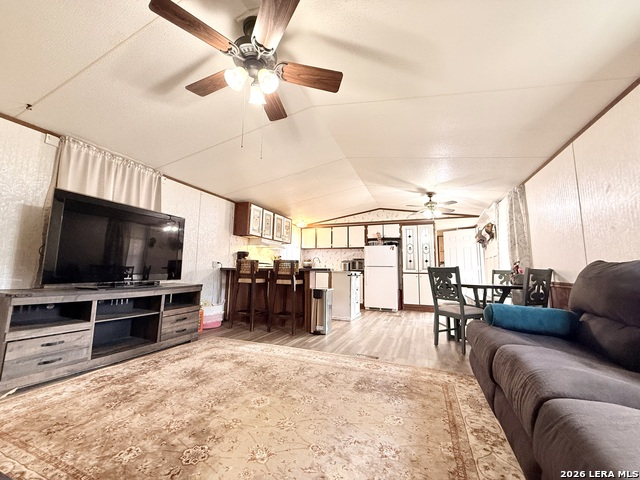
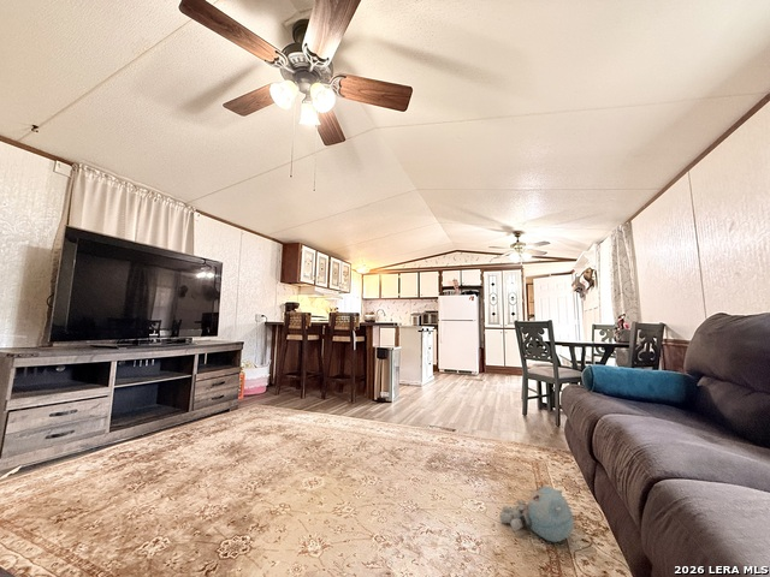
+ plush toy [498,484,575,543]
